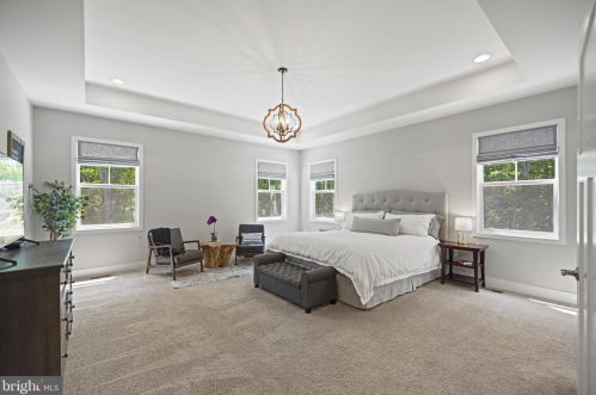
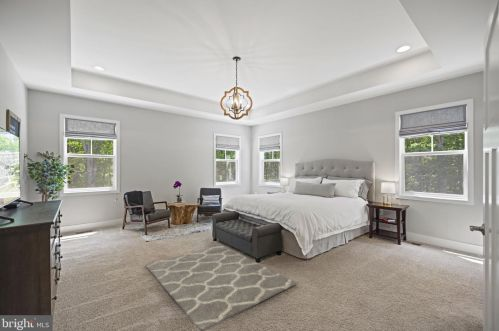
+ rug [145,244,297,331]
